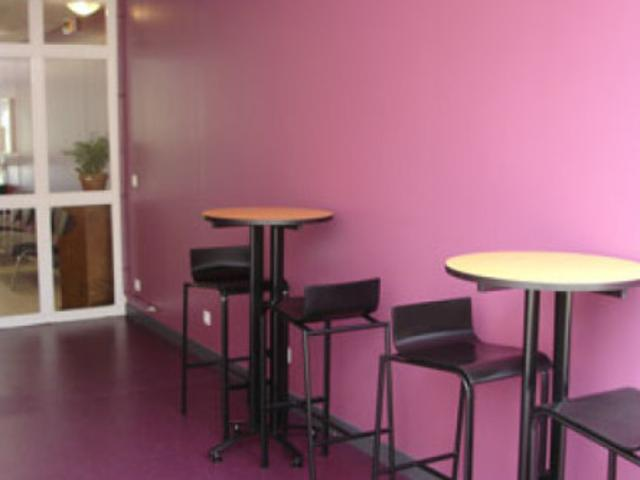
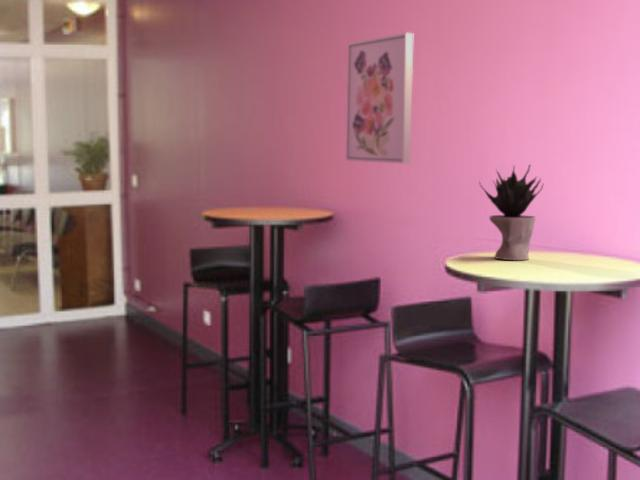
+ wall art [345,32,414,165]
+ potted plant [478,163,545,261]
